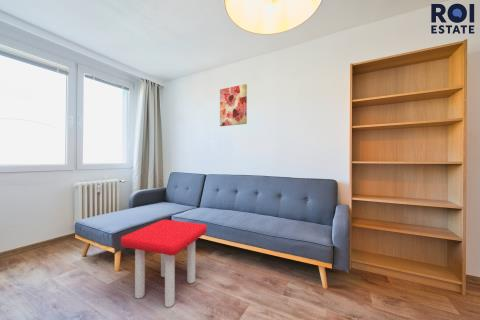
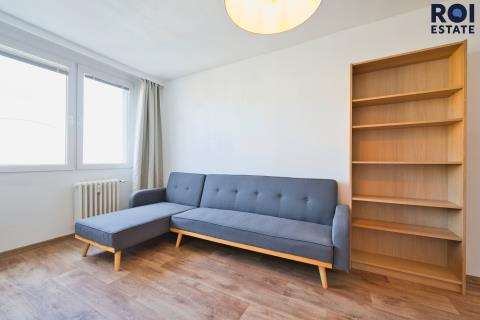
- wall art [219,83,248,127]
- stool [120,219,208,308]
